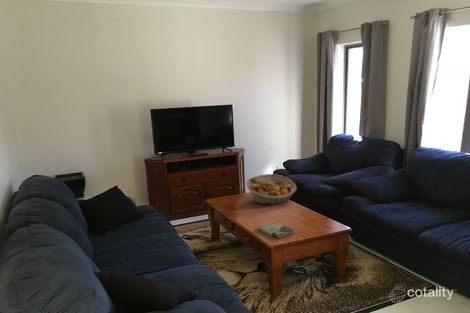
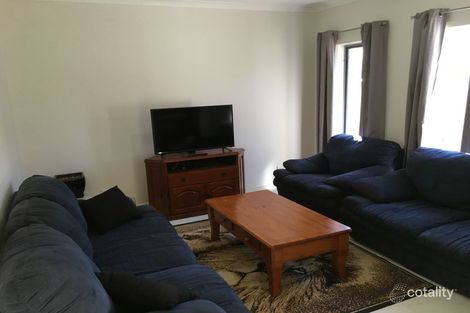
- fruit basket [245,173,298,206]
- book [256,221,295,240]
